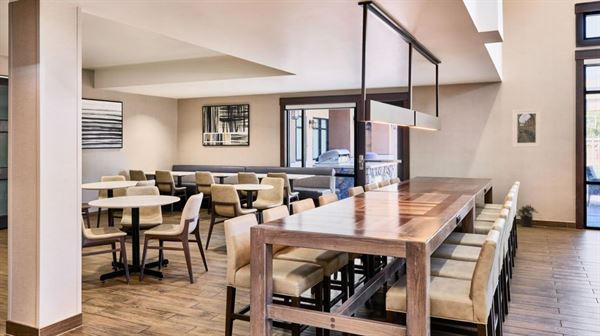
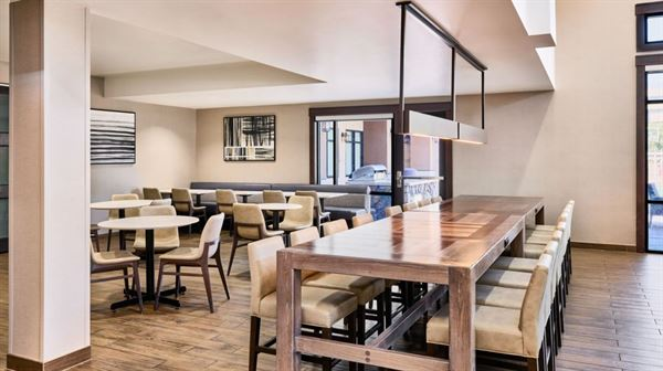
- potted plant [516,203,539,228]
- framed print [512,108,542,148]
